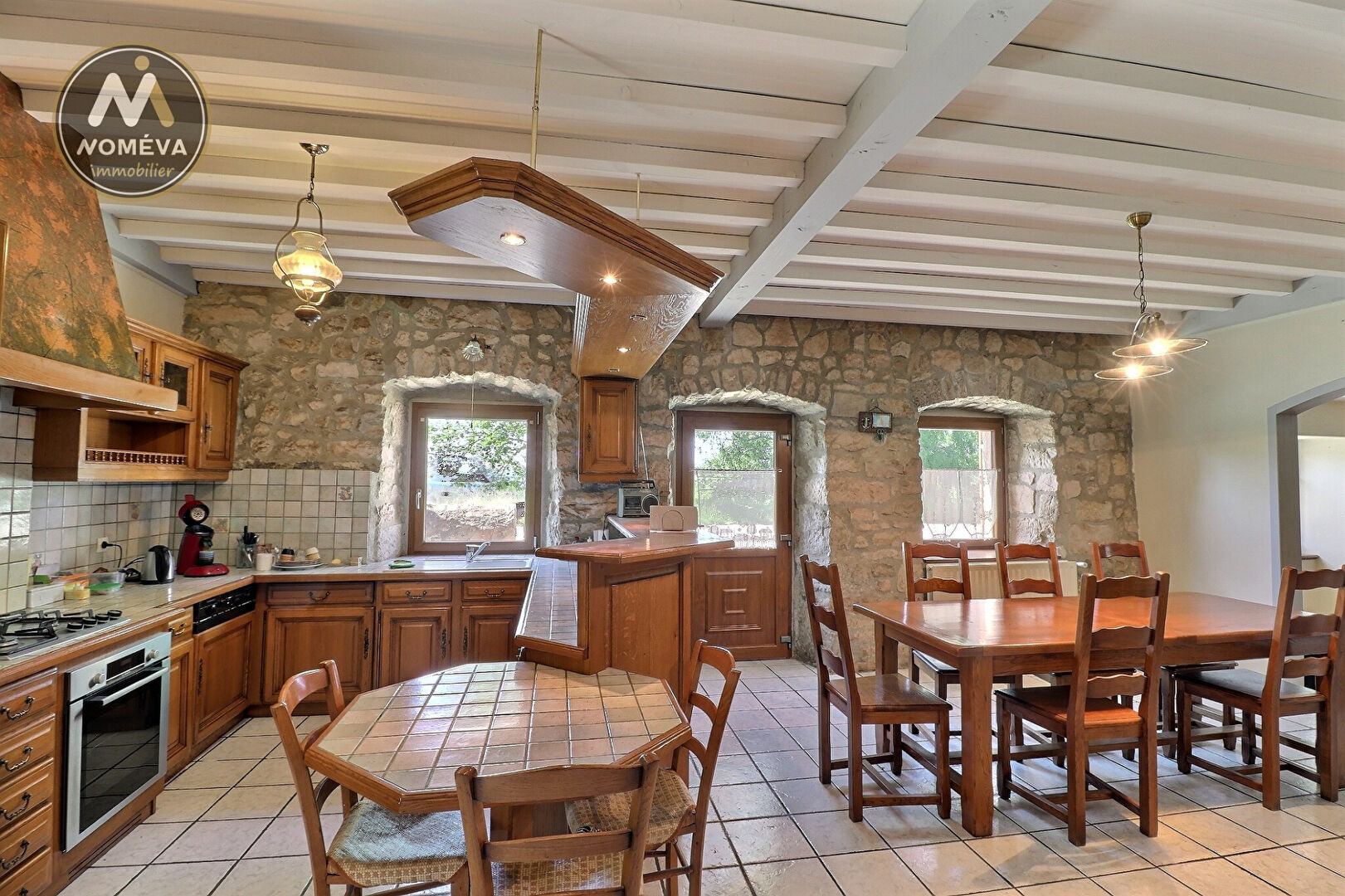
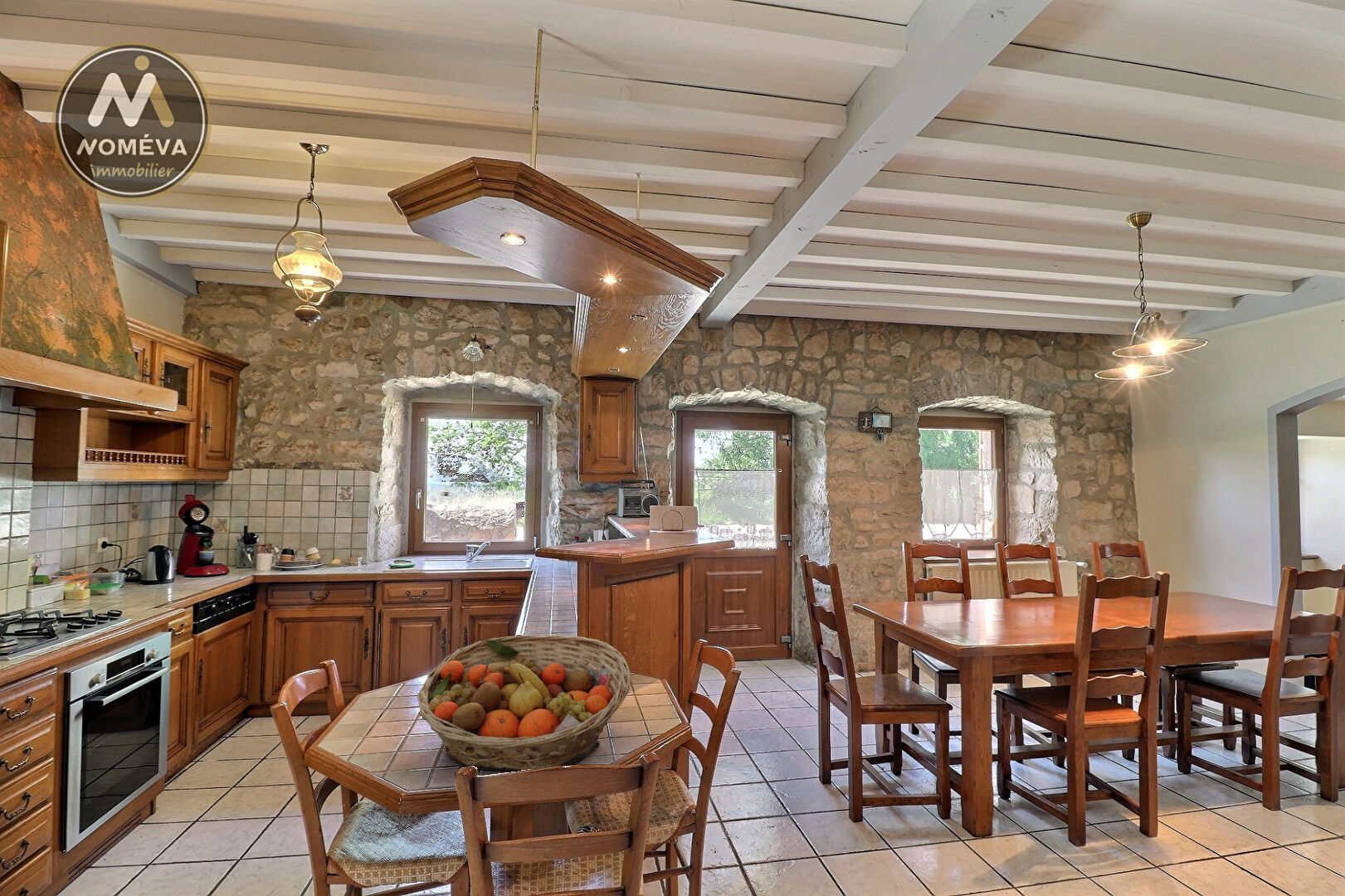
+ fruit basket [417,634,631,772]
